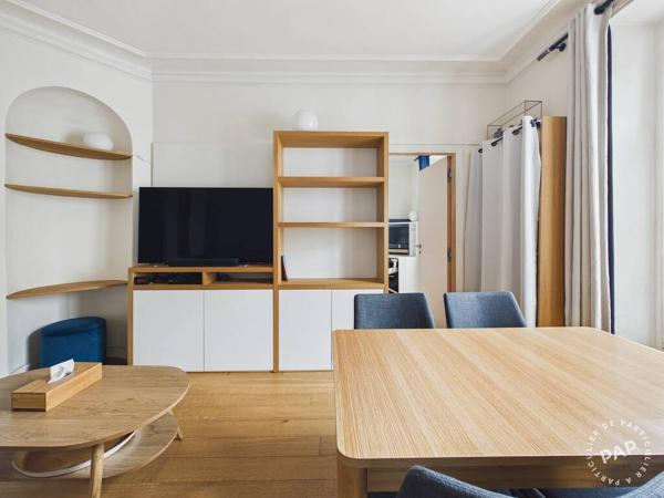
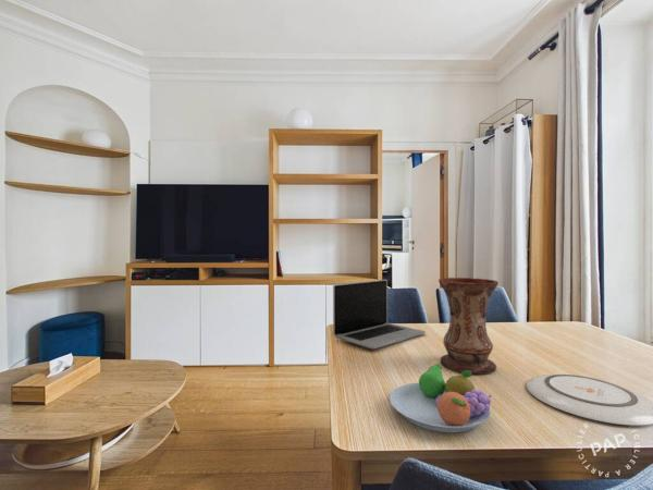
+ fruit bowl [389,363,492,433]
+ laptop [332,279,427,350]
+ plate [526,373,653,427]
+ vase [438,277,500,375]
